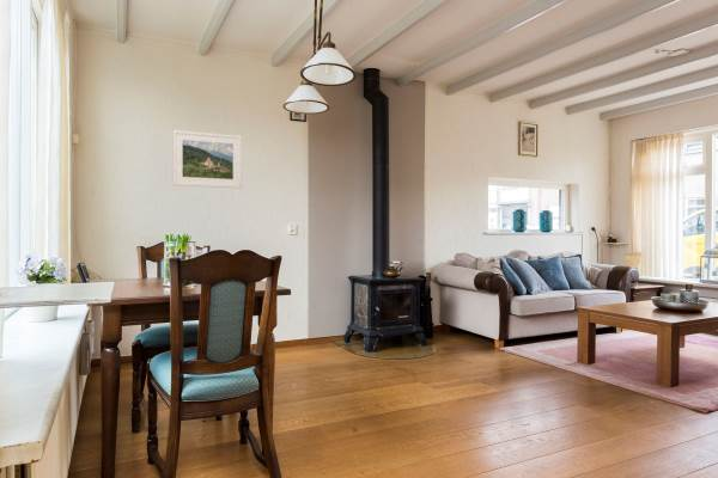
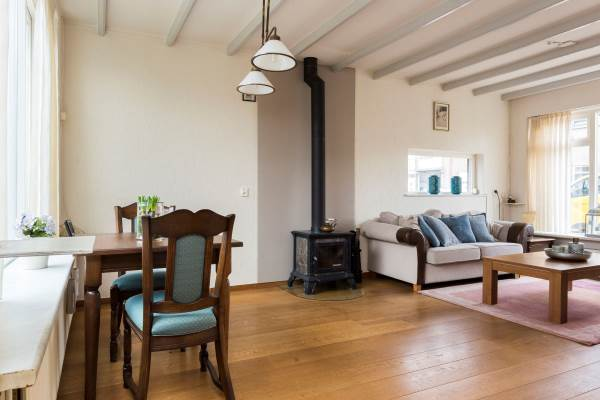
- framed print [172,129,243,190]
